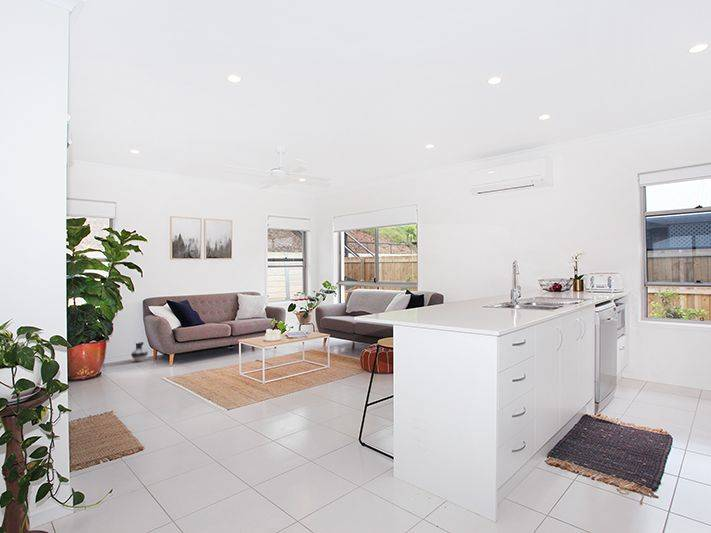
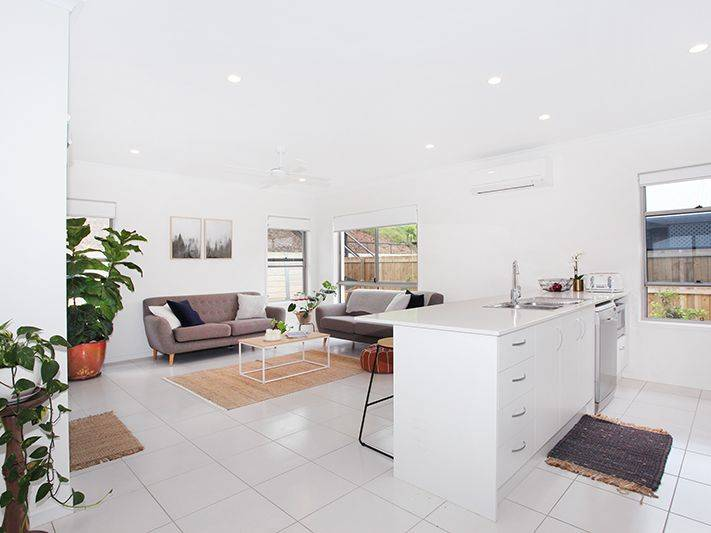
- ceramic jug [130,341,149,362]
